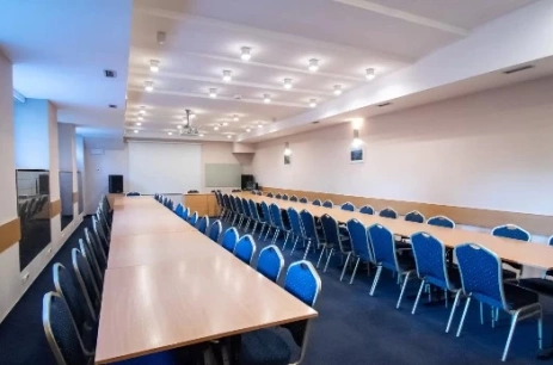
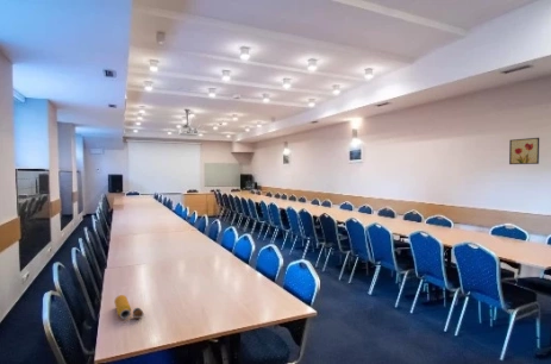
+ wall art [508,137,540,165]
+ water bottle [113,294,145,320]
